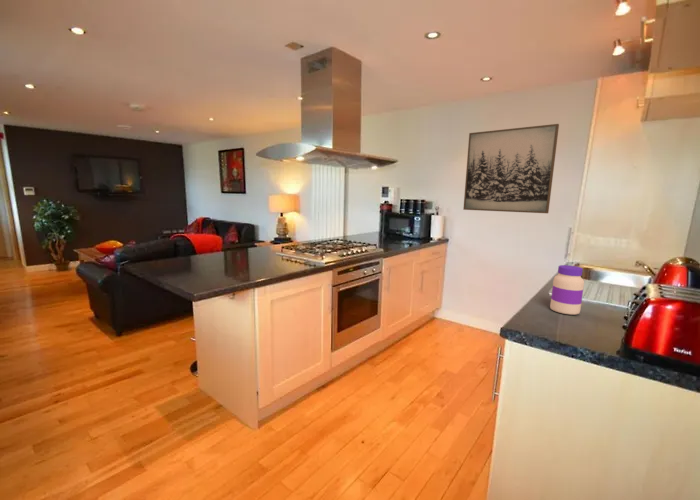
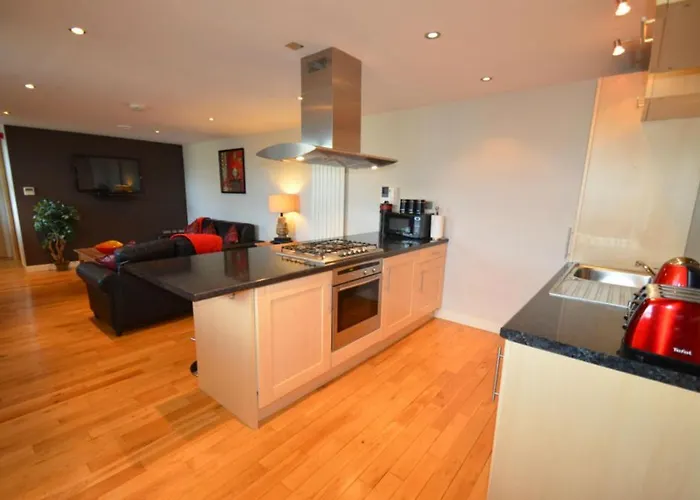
- wall art [462,123,560,214]
- jar [549,264,585,316]
